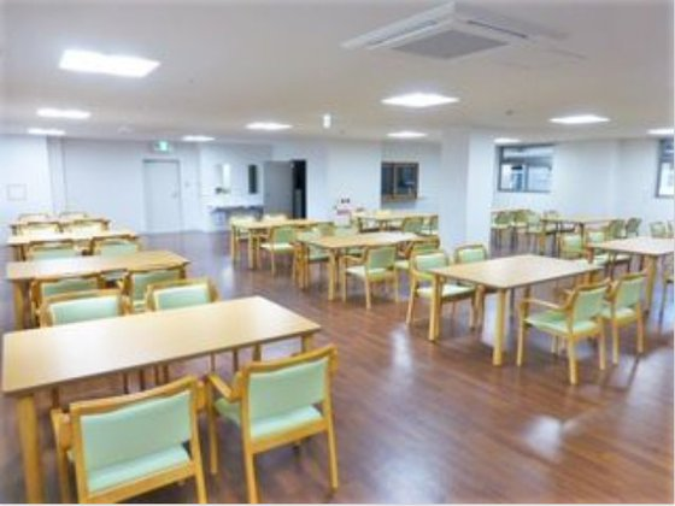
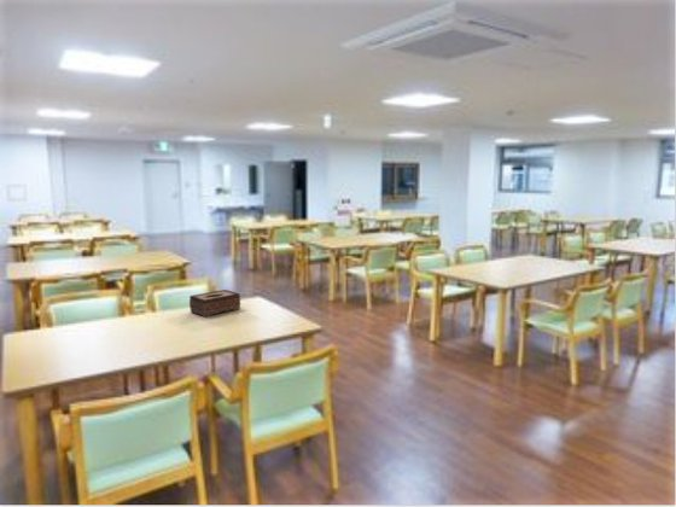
+ tissue box [188,289,241,319]
